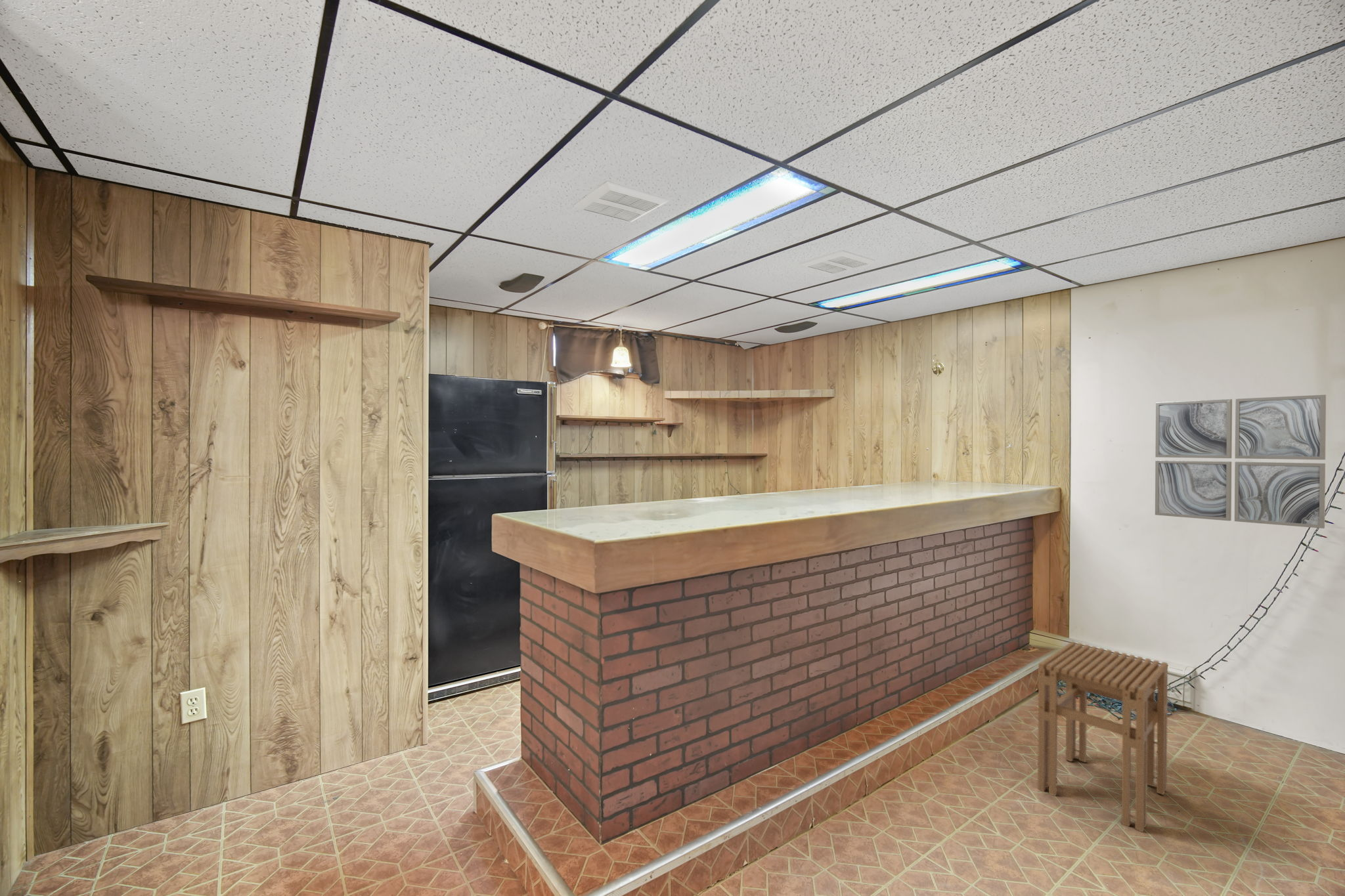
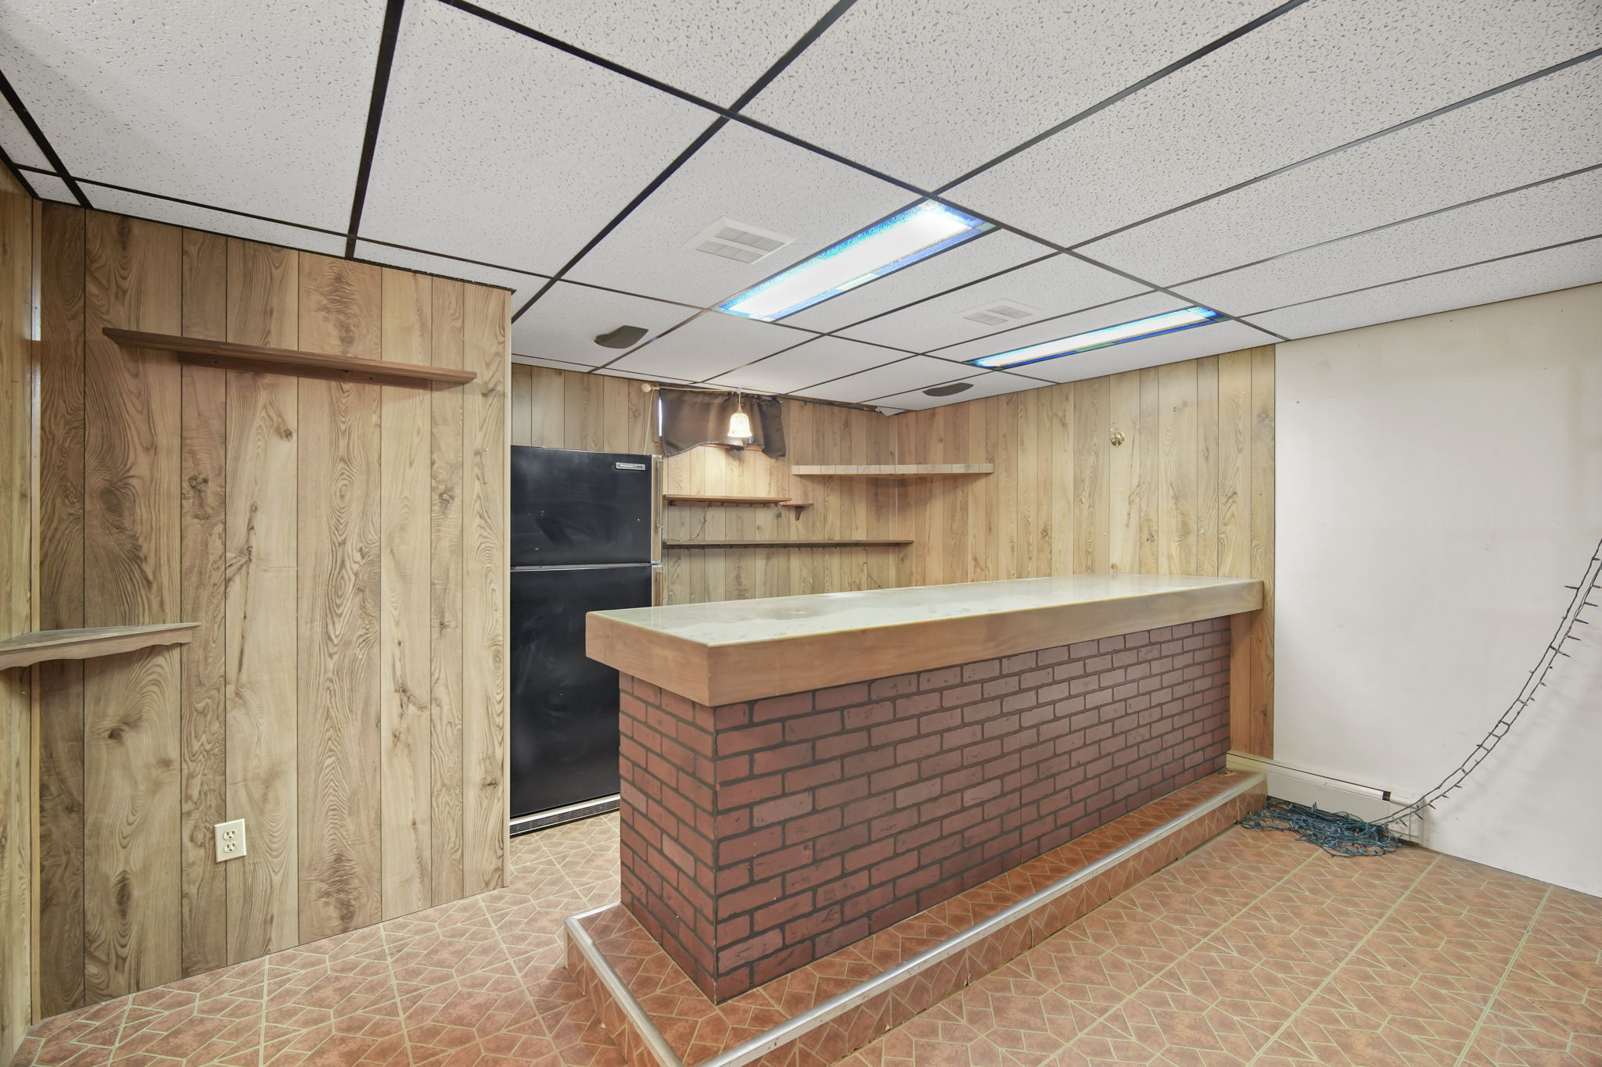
- wall art [1155,394,1327,529]
- stool [1037,641,1168,833]
